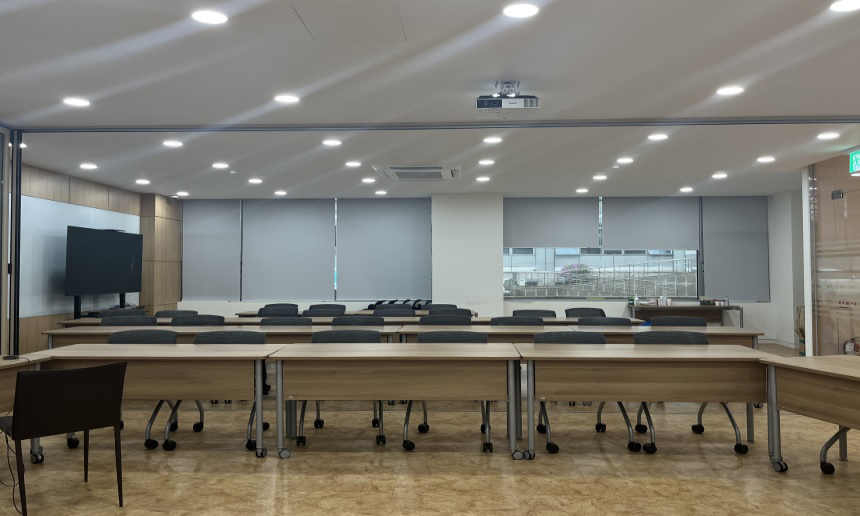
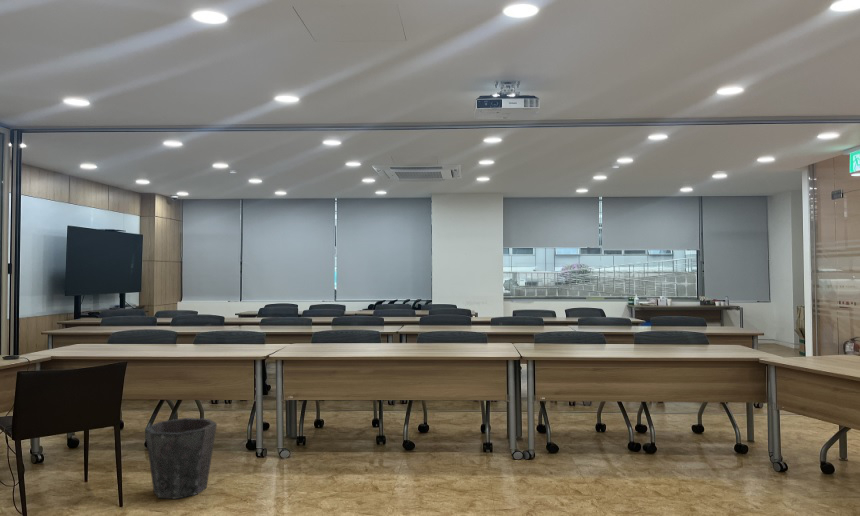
+ waste bin [144,417,218,500]
